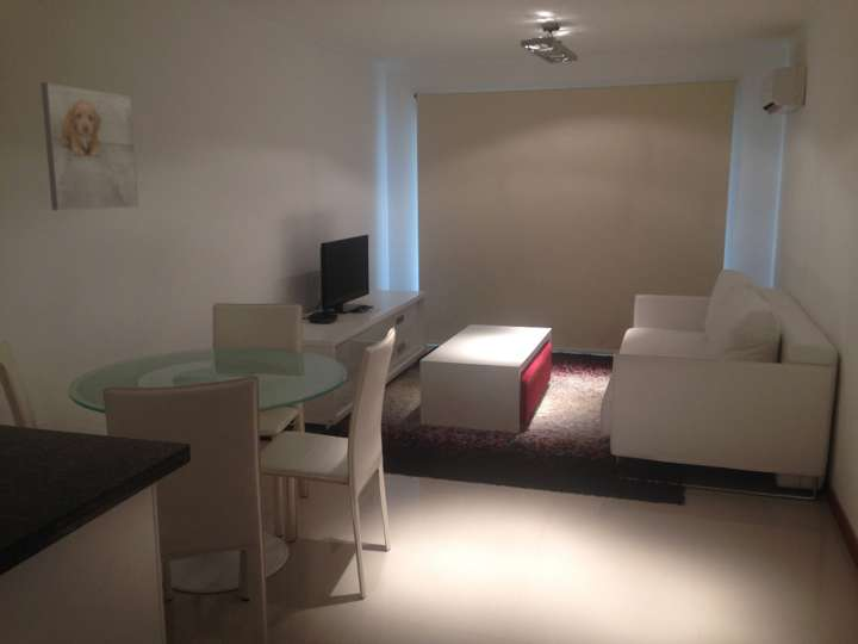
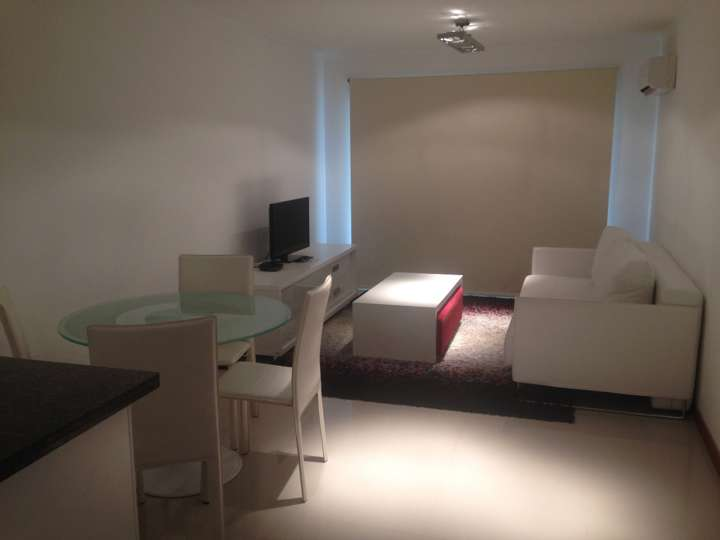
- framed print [41,81,139,211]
